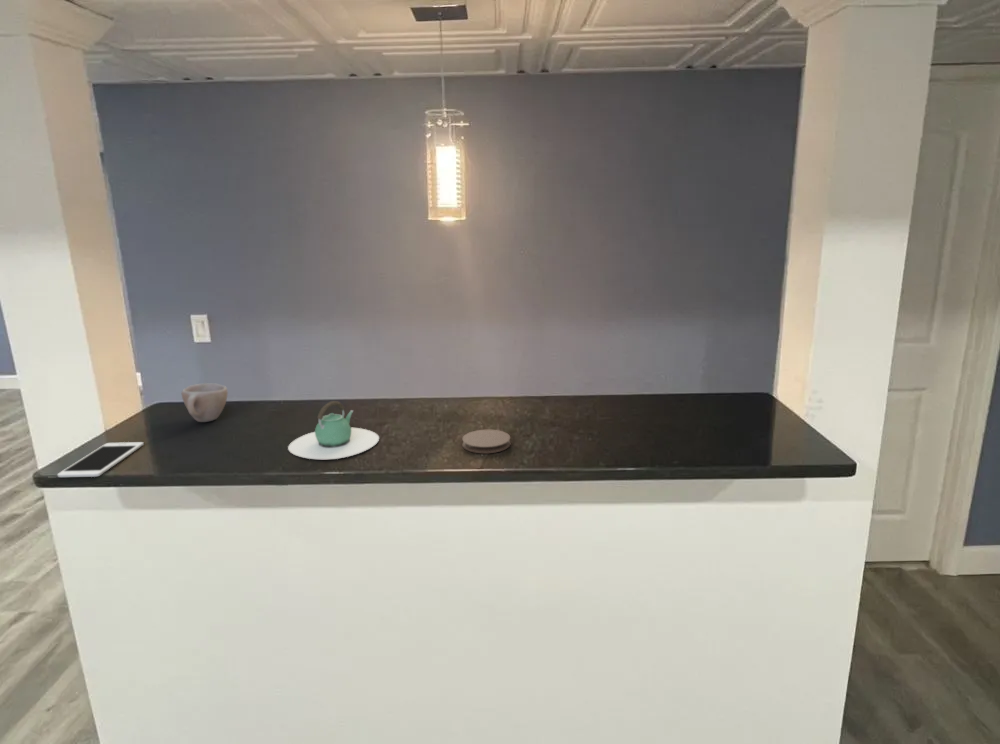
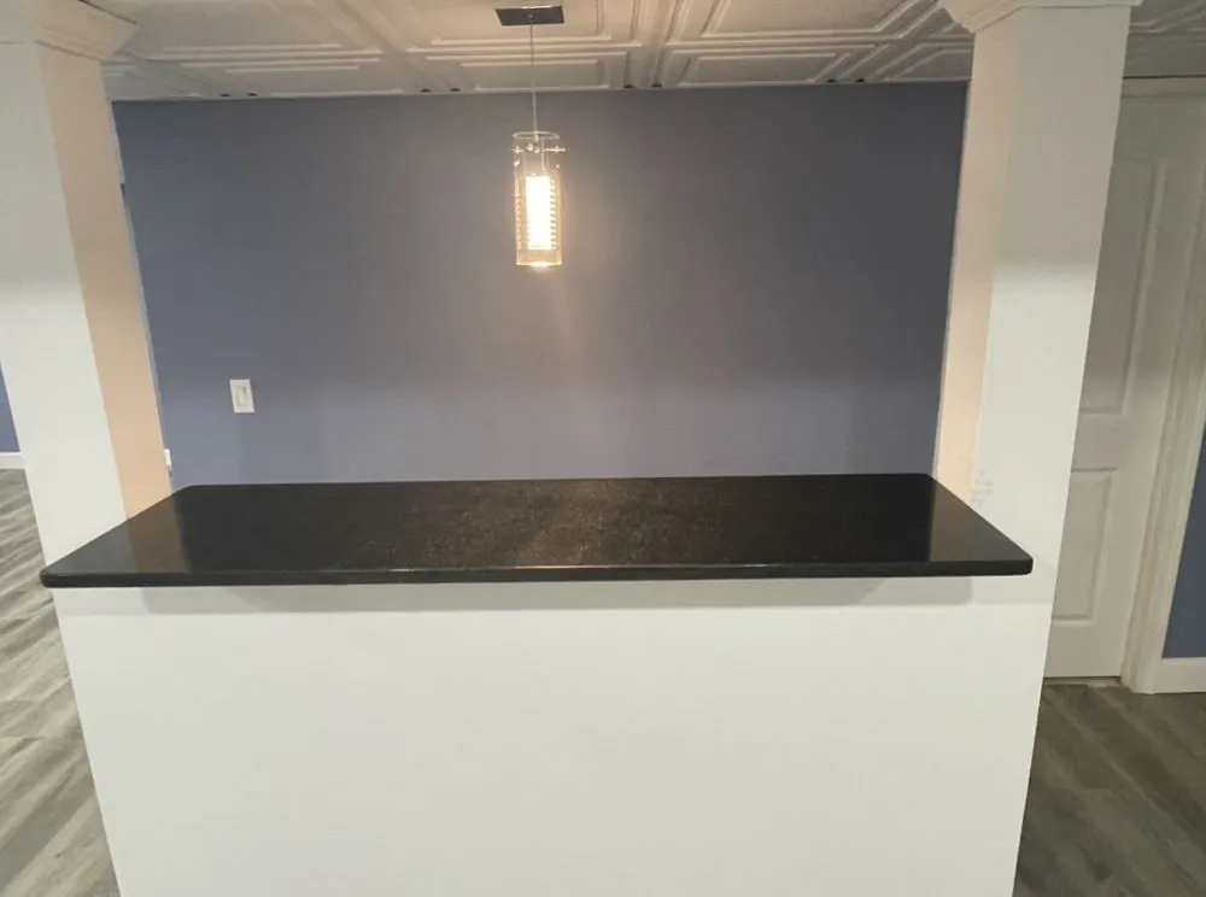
- teapot [287,400,380,460]
- cell phone [56,441,145,478]
- coaster [461,429,511,454]
- cup [181,382,229,423]
